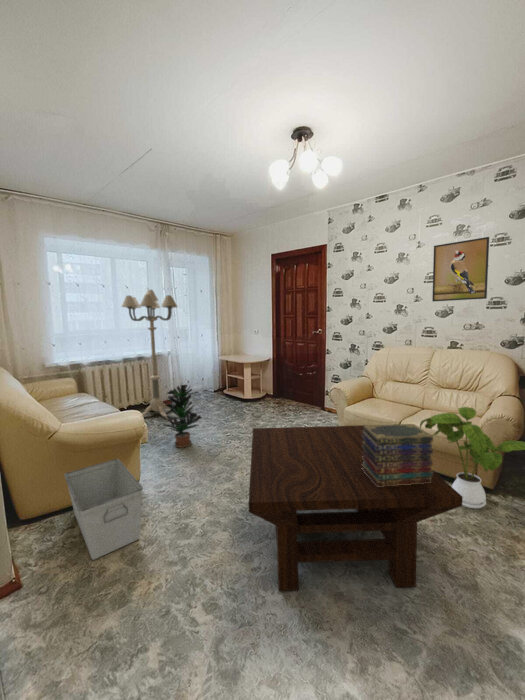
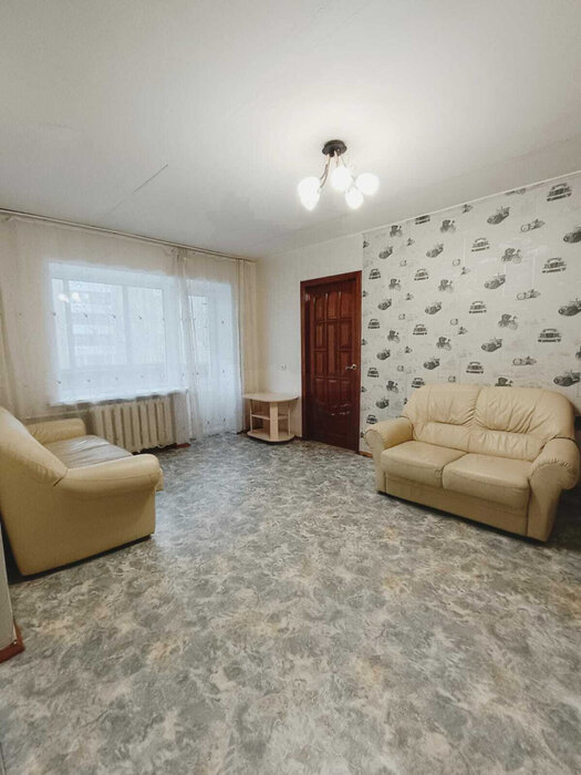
- coffee table [248,424,463,592]
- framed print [431,236,490,302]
- potted plant [162,384,202,449]
- floor lamp [120,288,179,421]
- storage bin [63,458,144,561]
- house plant [419,406,525,510]
- book stack [361,423,434,487]
